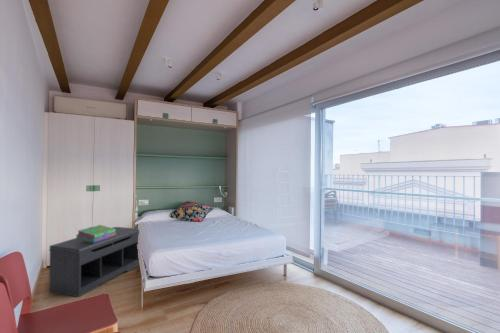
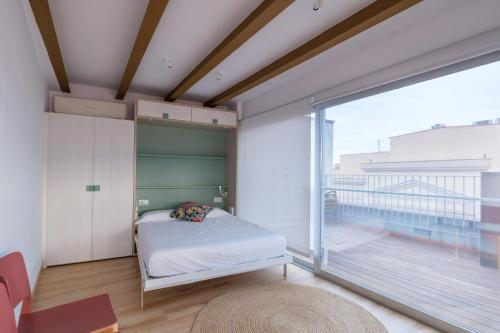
- stack of books [75,224,116,243]
- bench [48,226,140,298]
